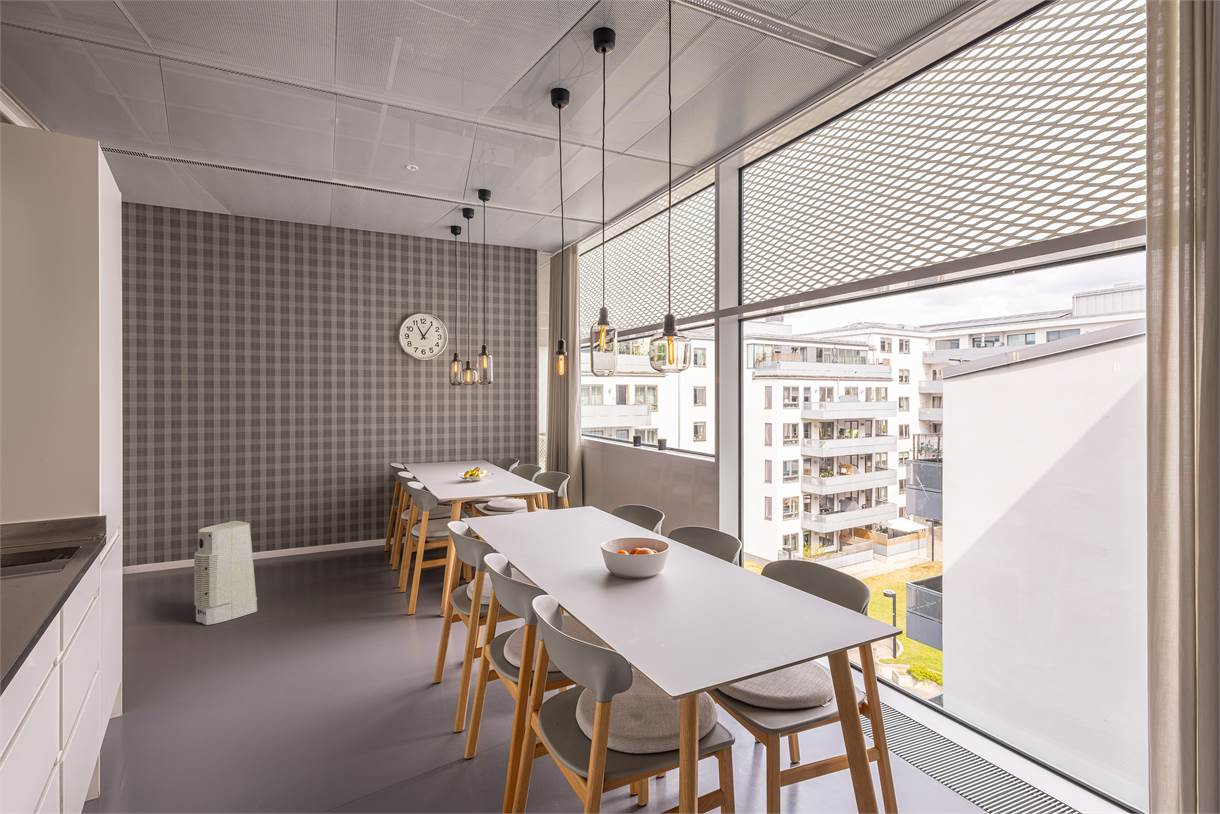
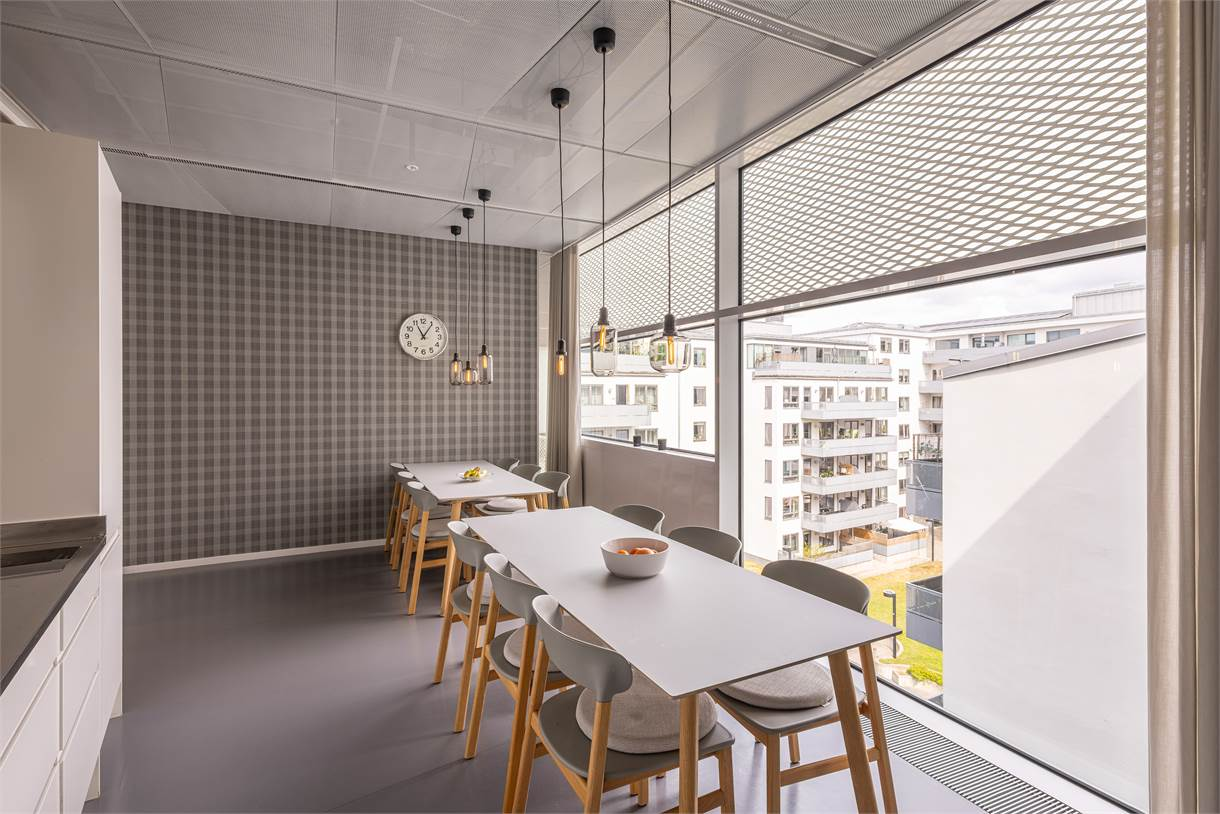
- air purifier [193,520,258,626]
